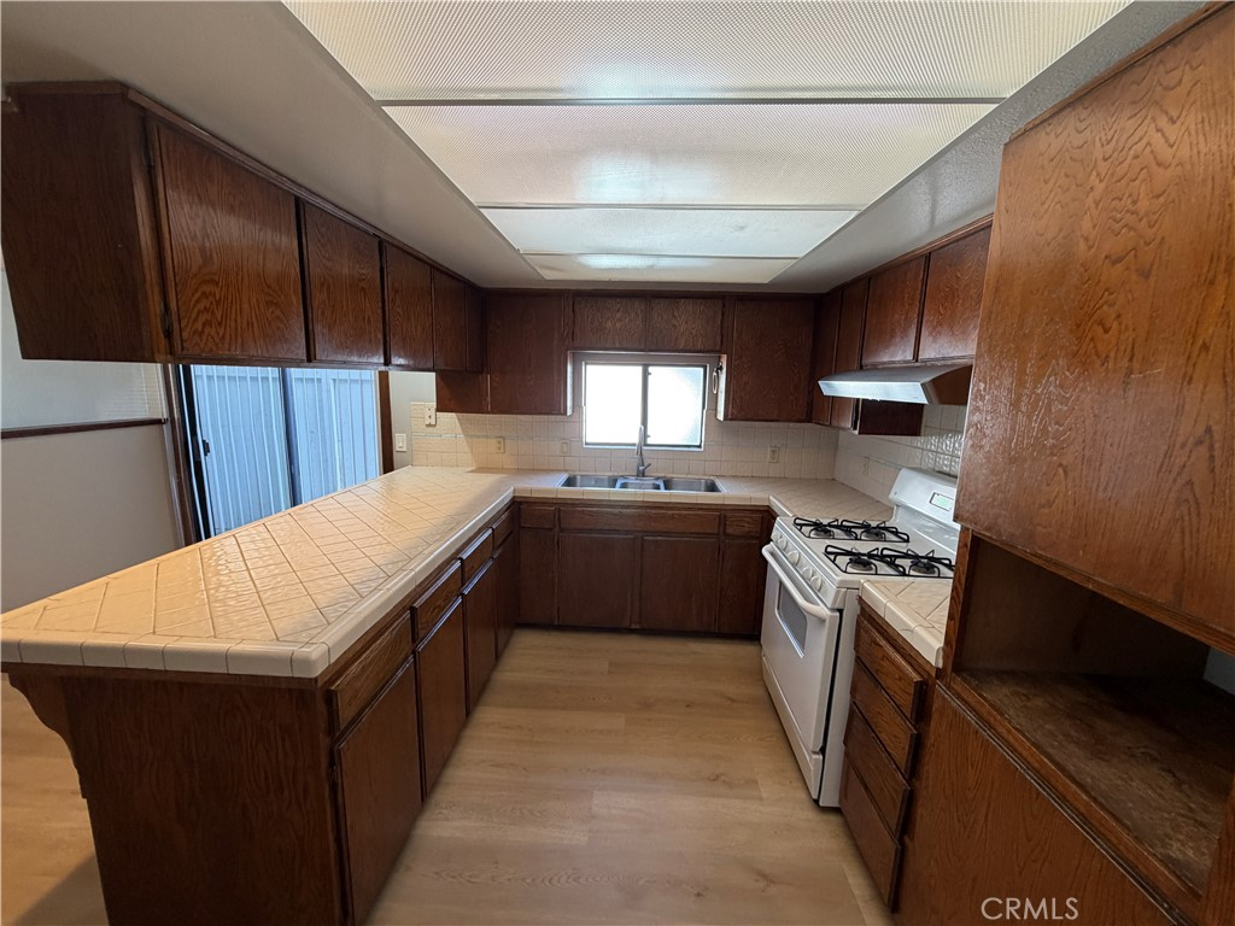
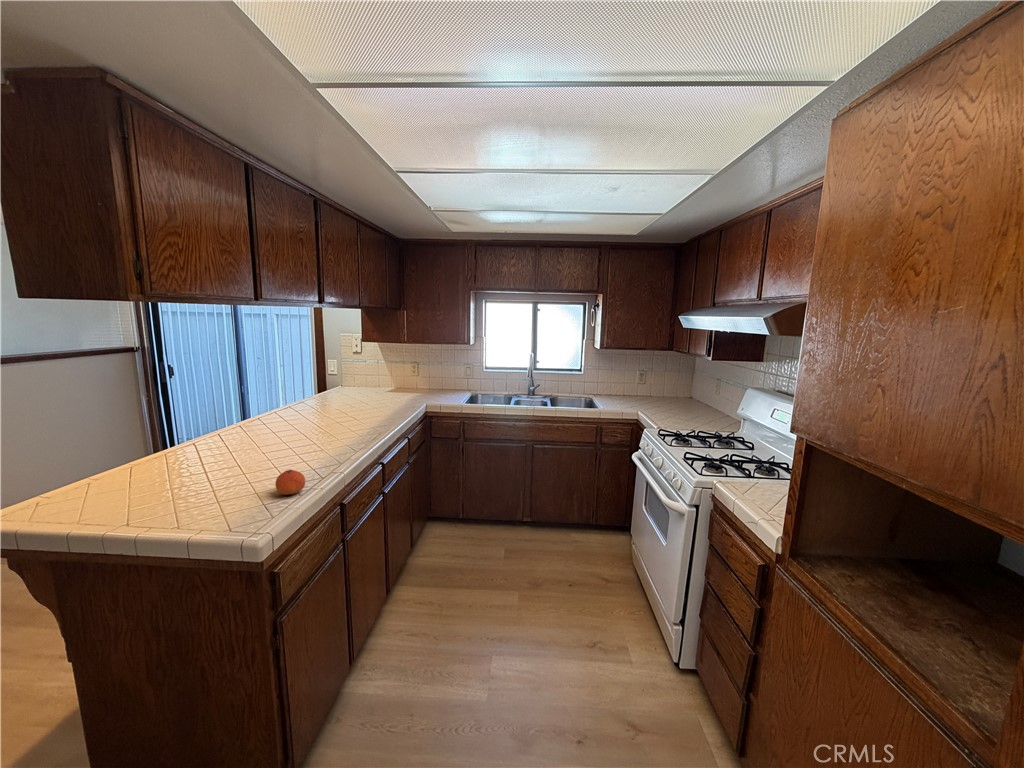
+ fruit [274,469,306,496]
